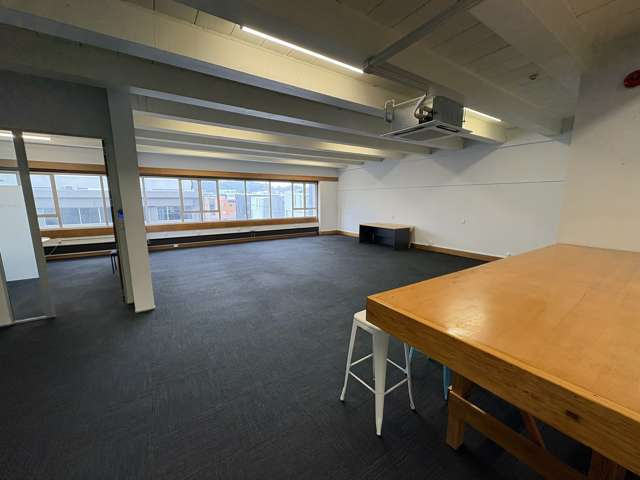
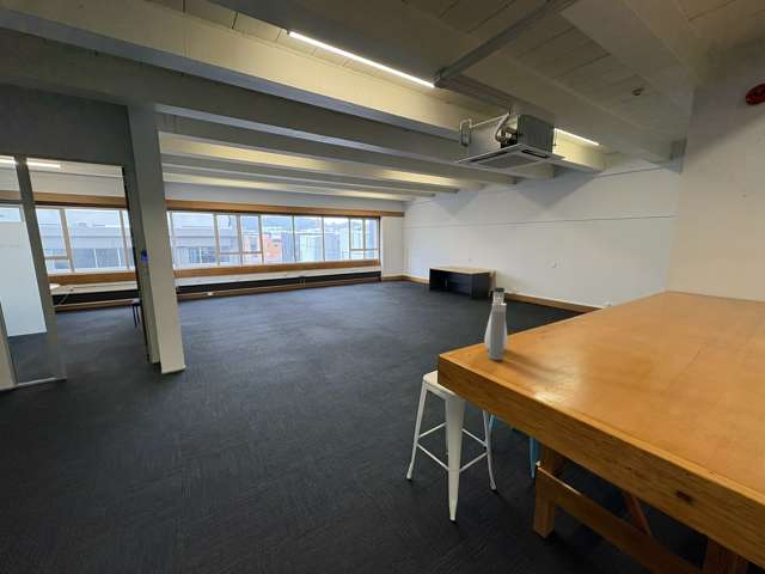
+ water bottle [483,286,509,361]
